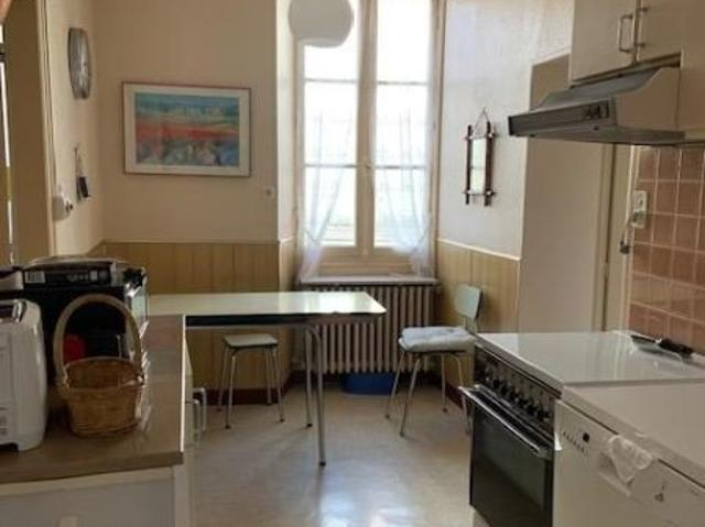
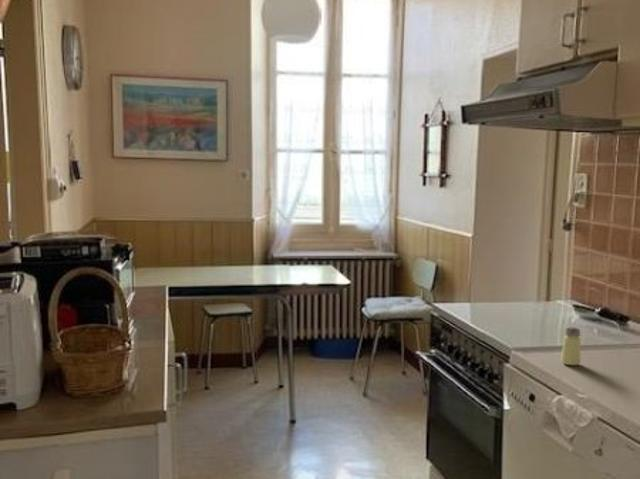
+ saltshaker [560,326,582,366]
